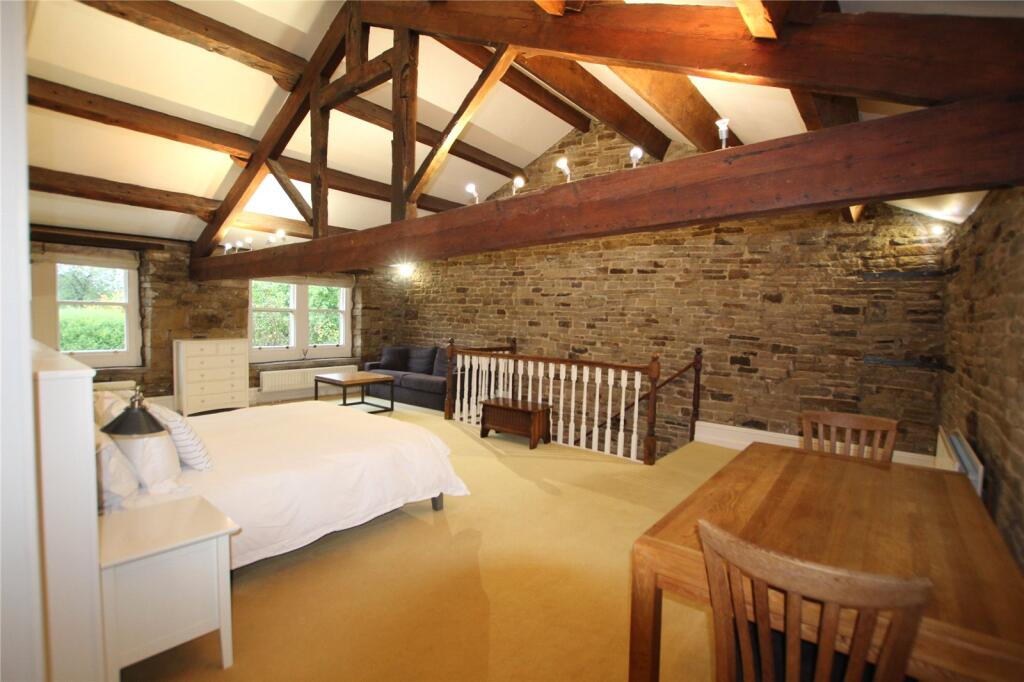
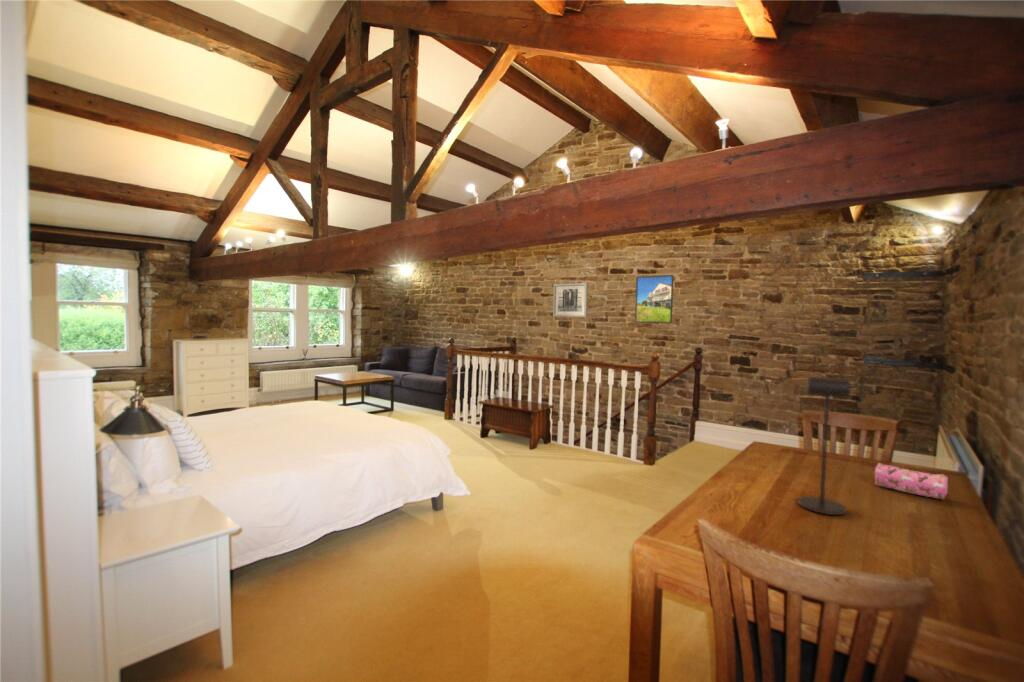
+ wall art [552,282,589,318]
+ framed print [634,274,675,324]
+ pencil case [874,462,949,500]
+ desk lamp [797,376,852,516]
